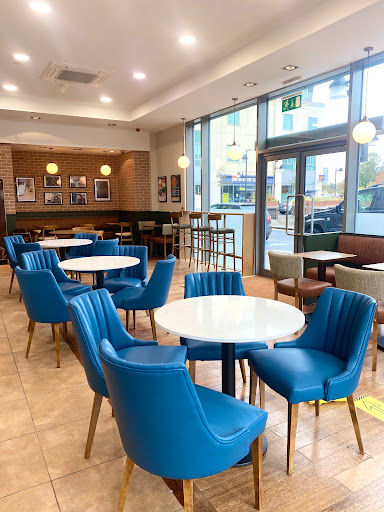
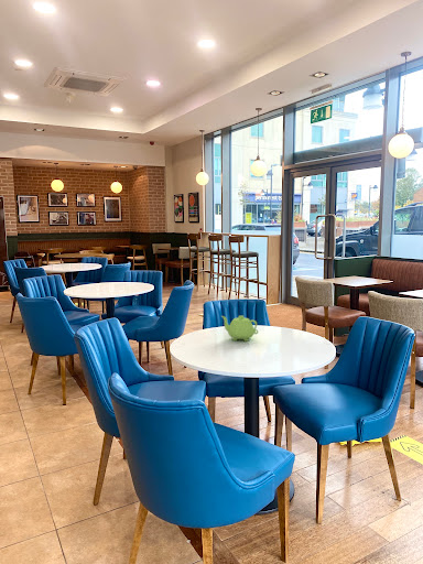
+ teakettle [220,315,259,343]
